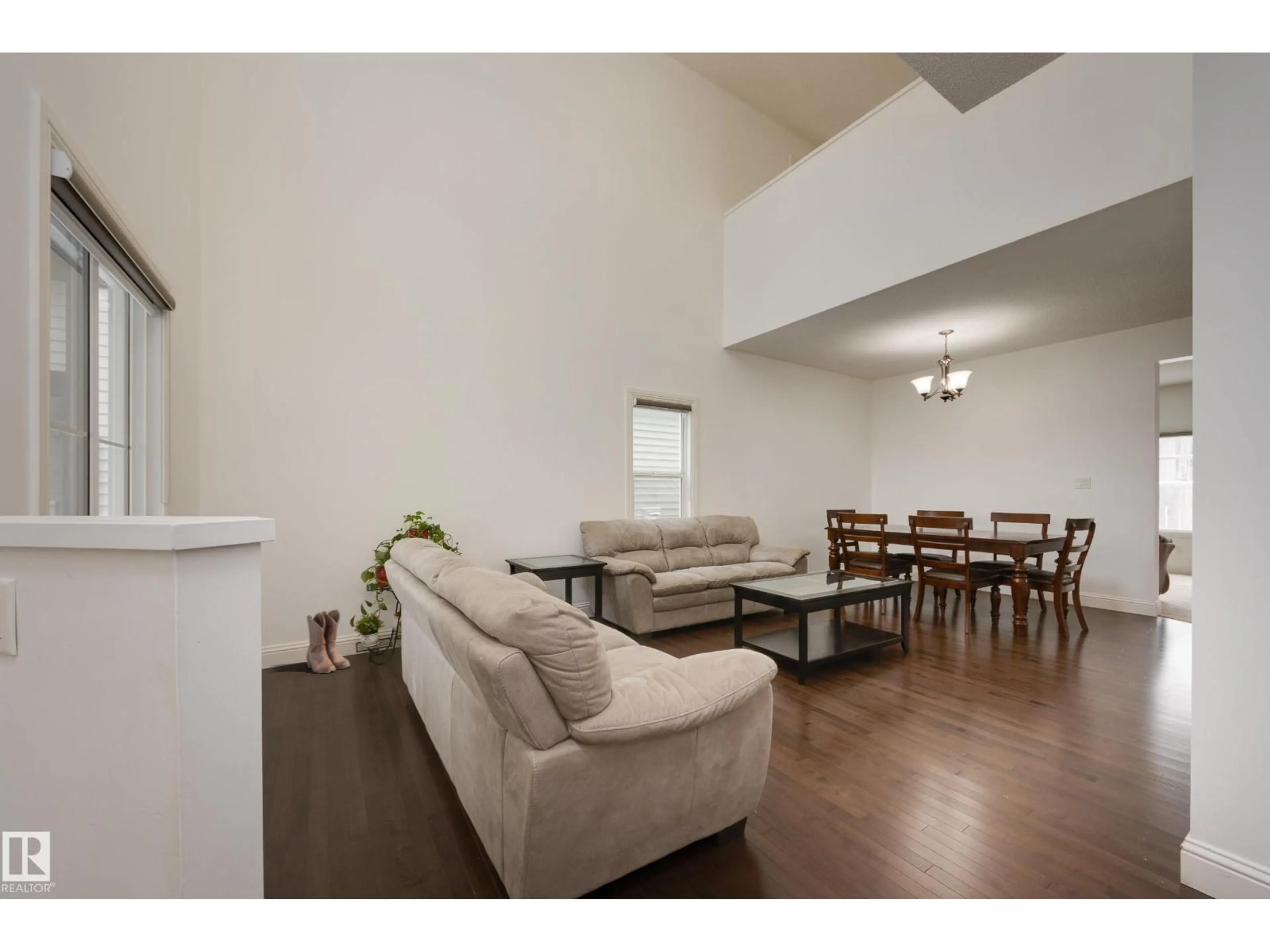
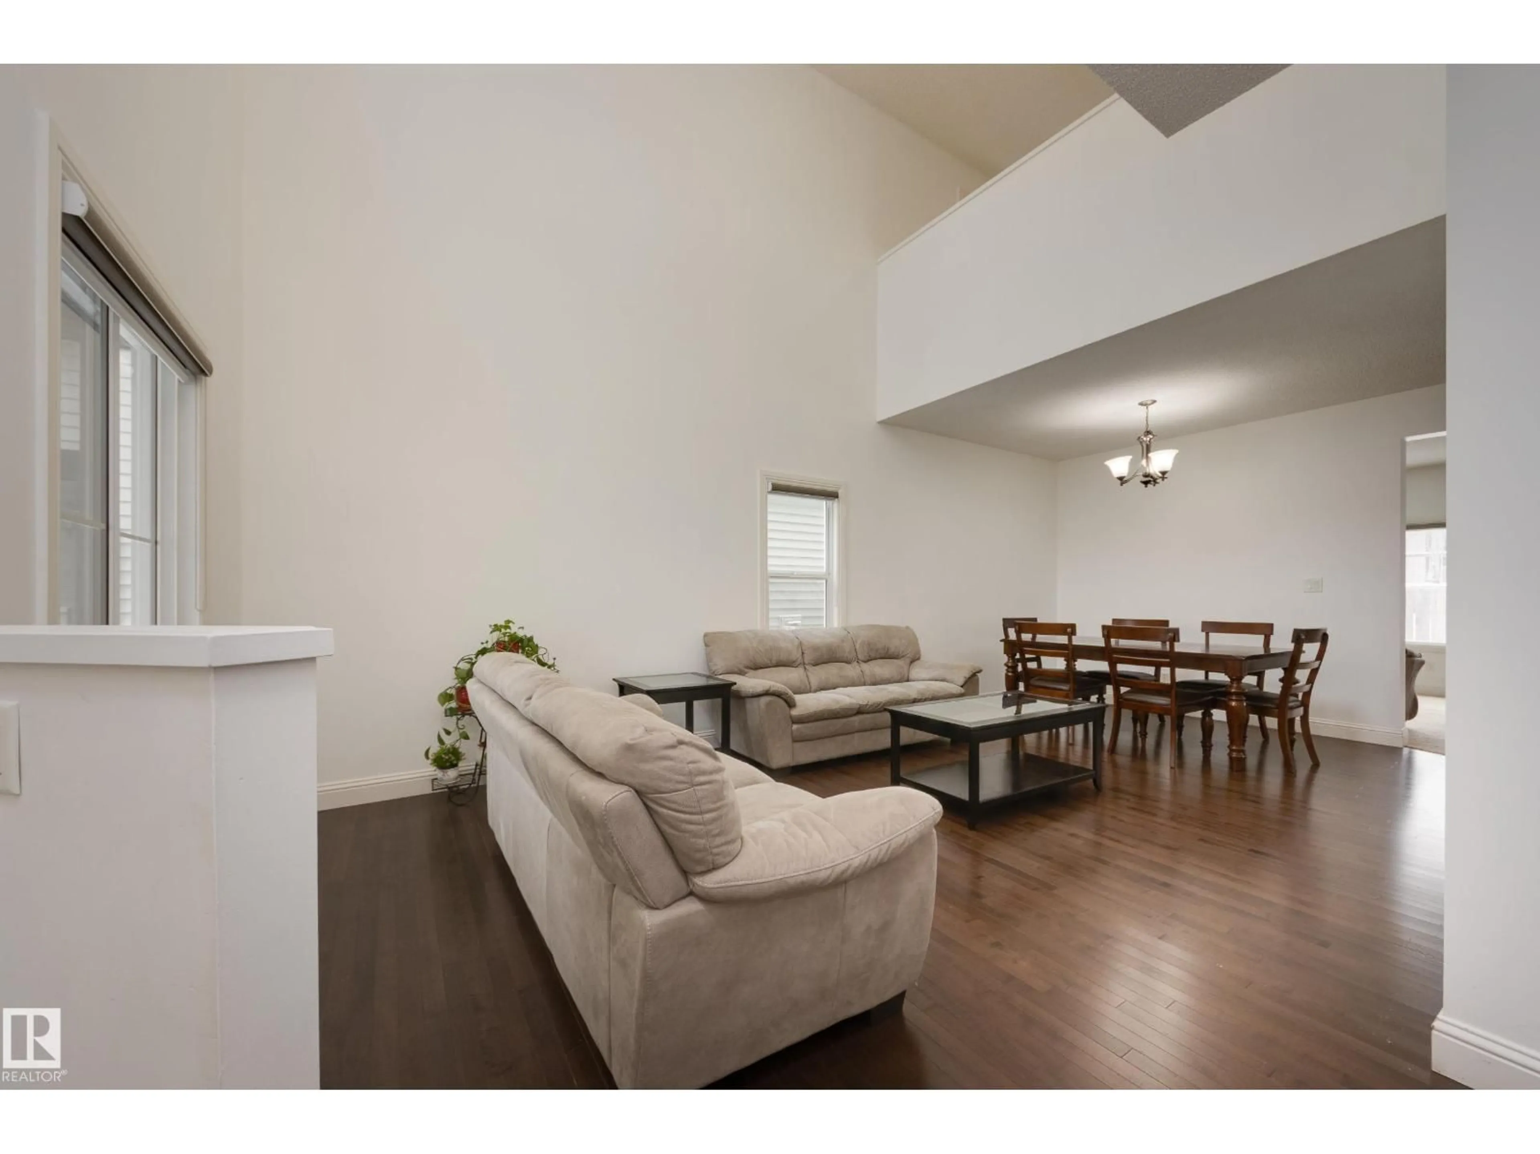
- boots [306,609,351,674]
